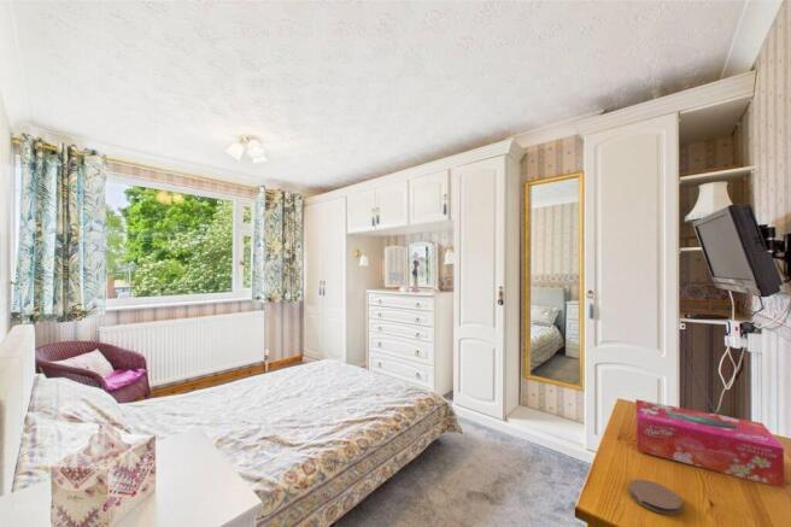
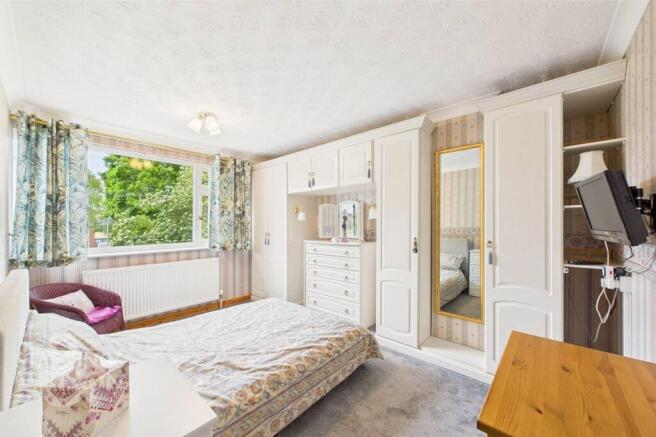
- tissue box [634,398,785,490]
- coaster [627,479,682,516]
